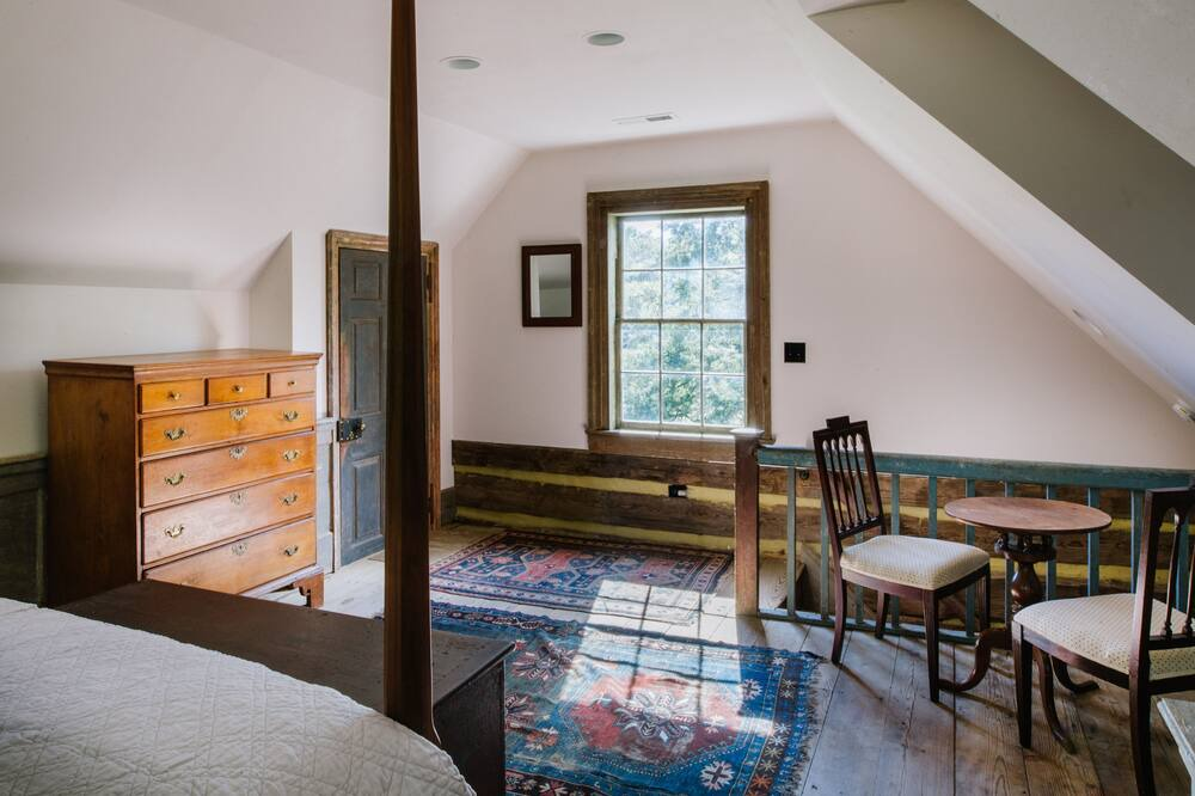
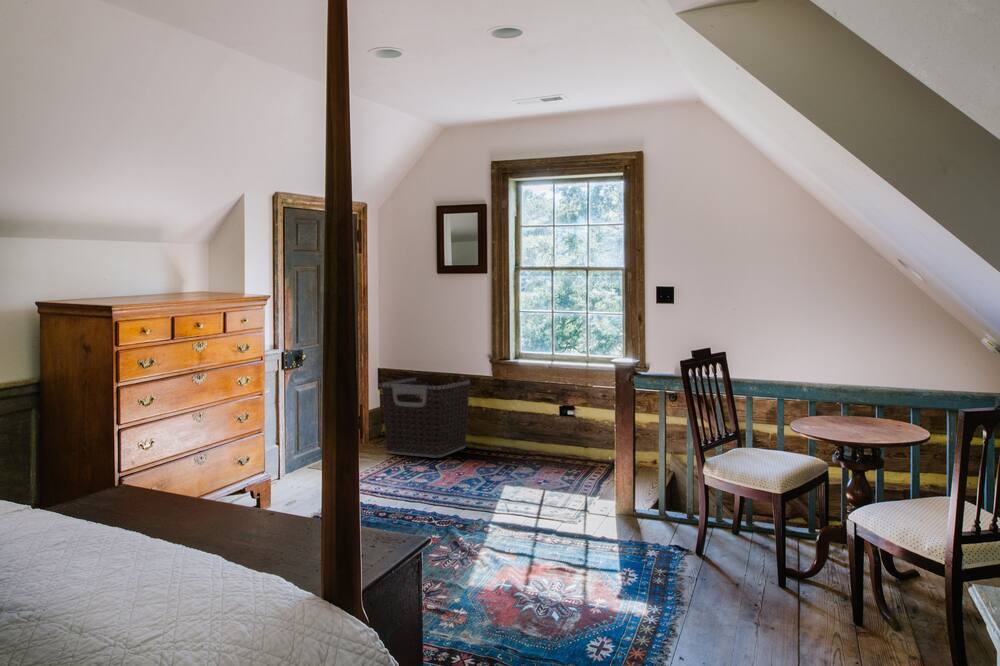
+ clothes hamper [380,377,471,459]
